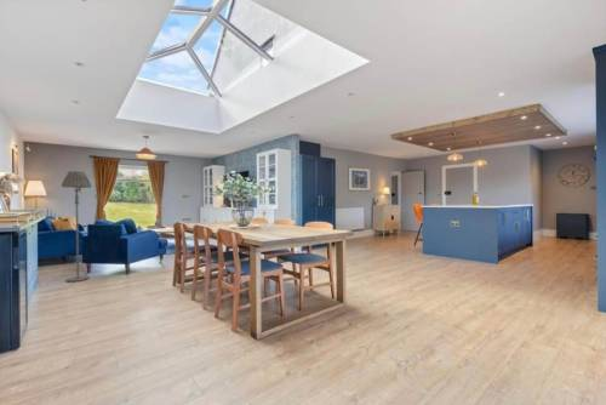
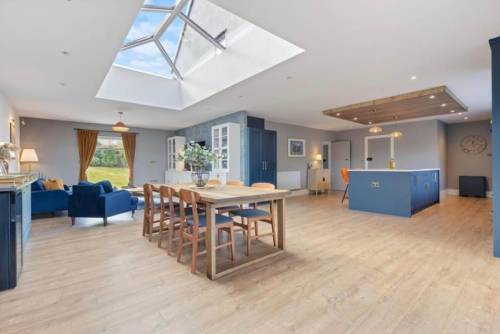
- floor lamp [59,170,92,283]
